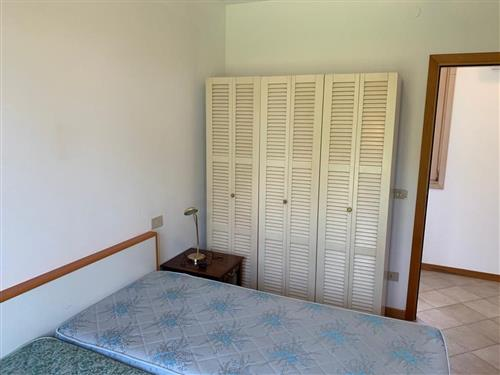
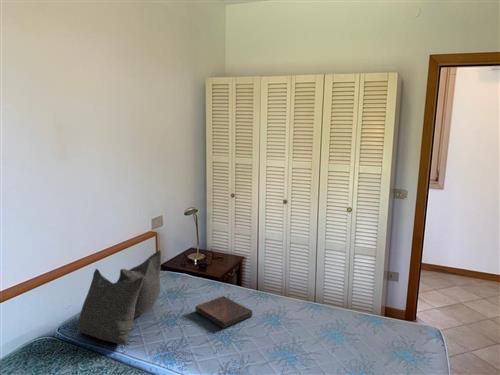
+ cushion [76,249,162,346]
+ book [194,295,253,329]
